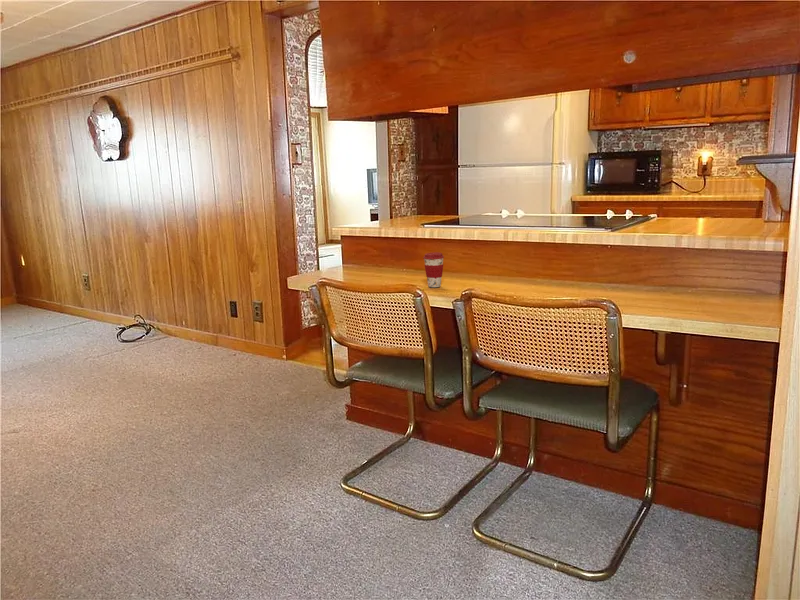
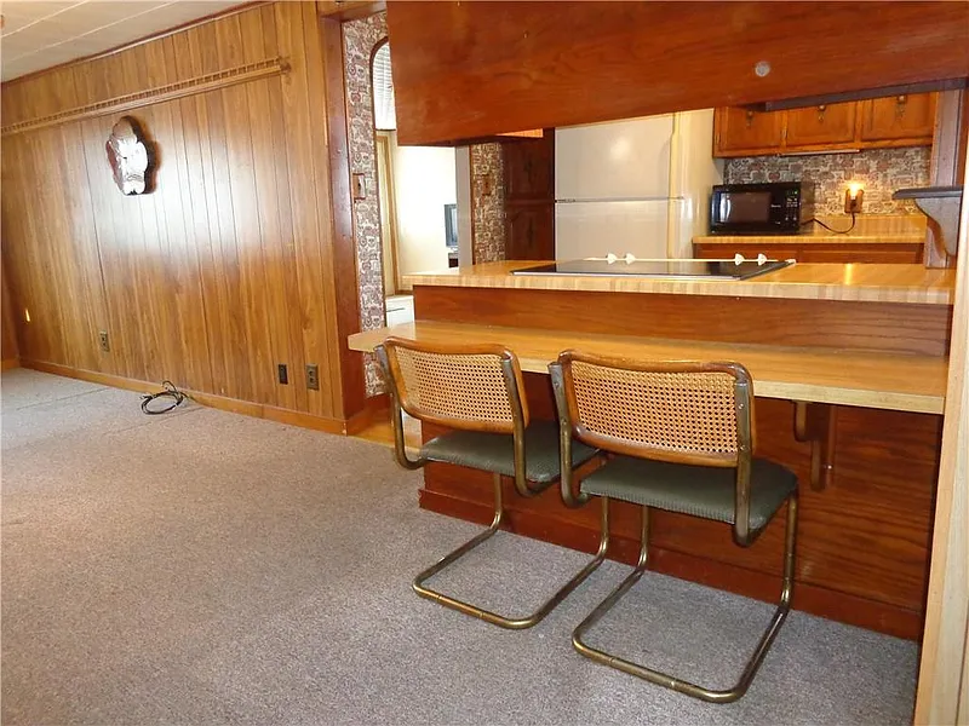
- coffee cup [422,251,445,288]
